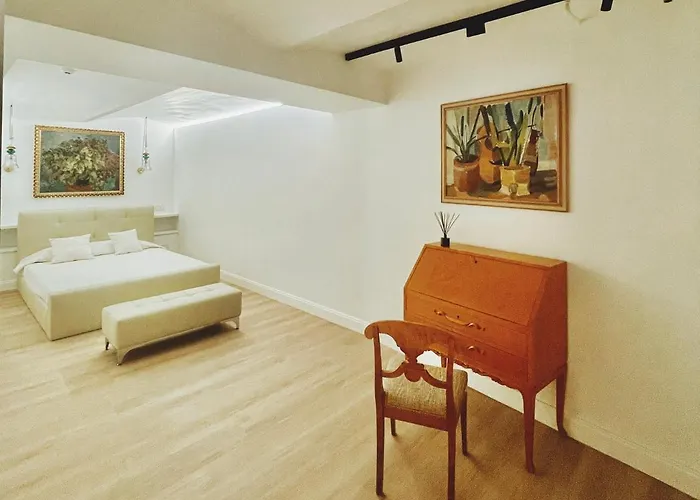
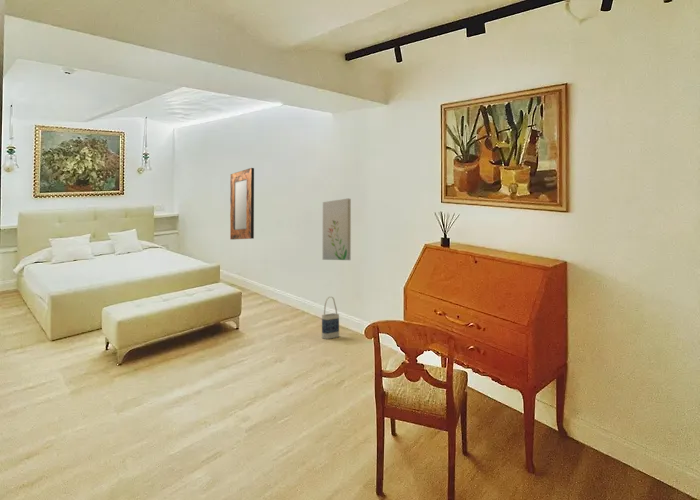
+ wall art [322,198,352,261]
+ home mirror [229,167,255,241]
+ bag [321,296,340,340]
